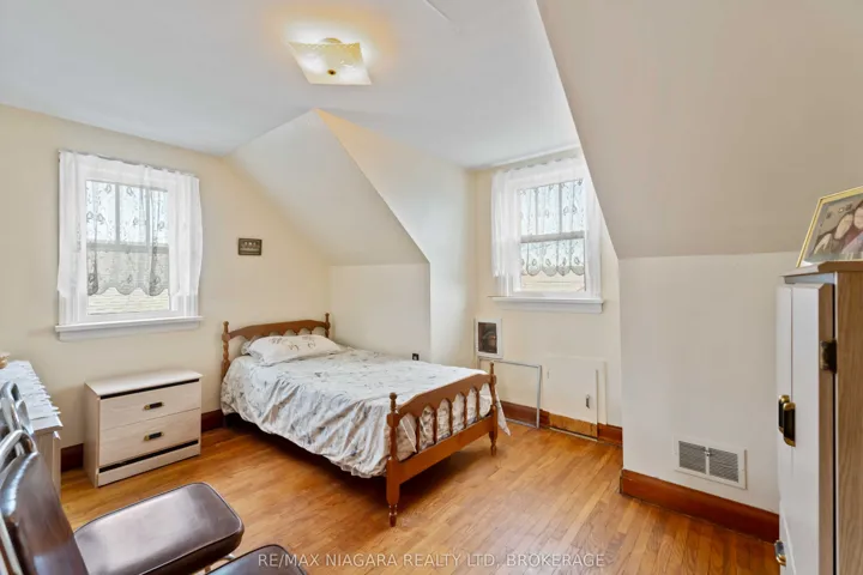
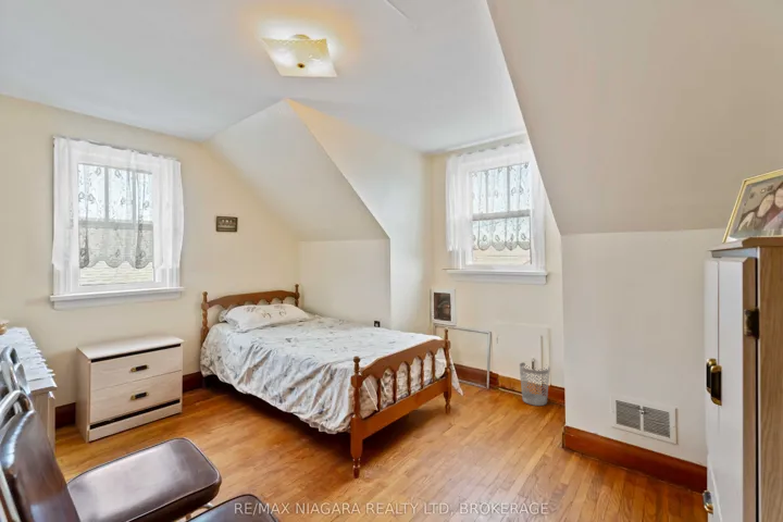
+ wastebasket [519,361,551,407]
